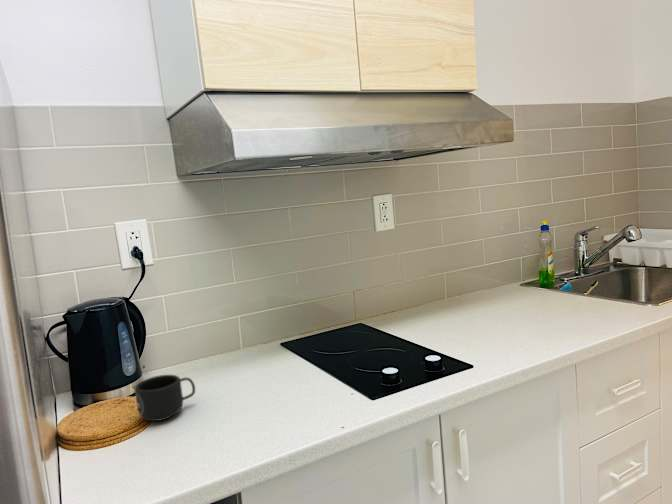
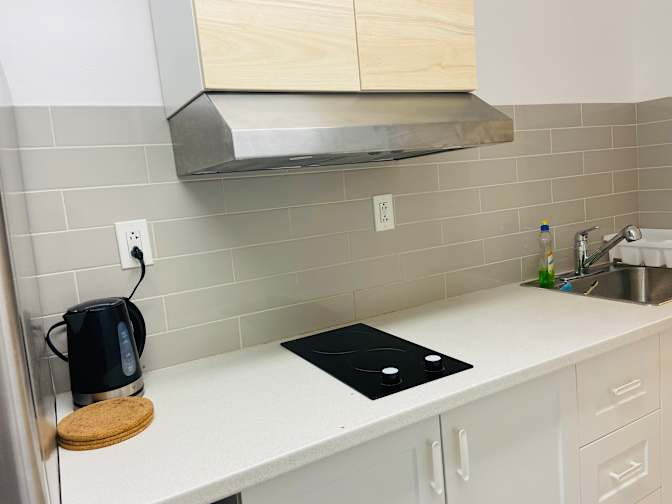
- mug [134,374,196,422]
